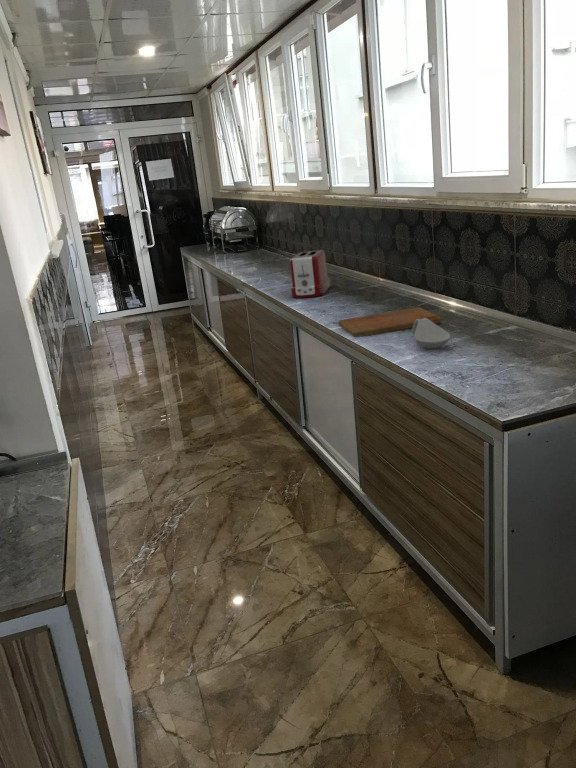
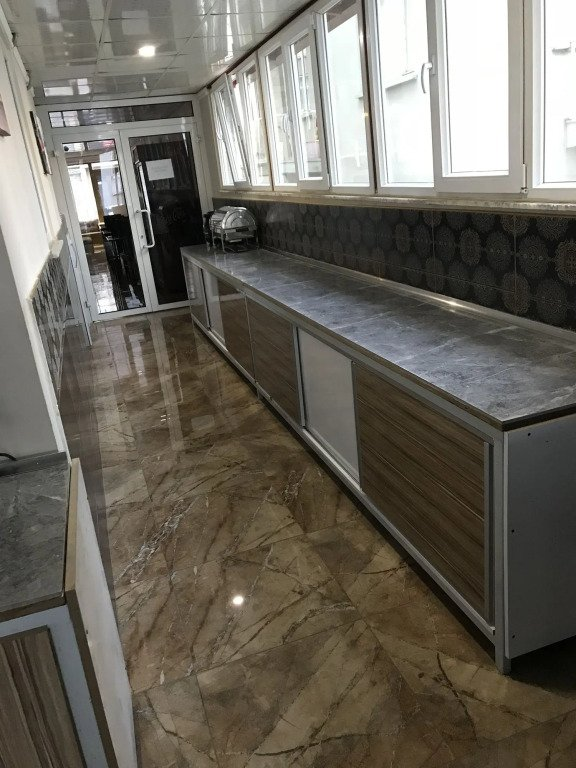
- spoon rest [411,318,451,350]
- toaster [289,249,331,299]
- cutting board [337,306,442,338]
